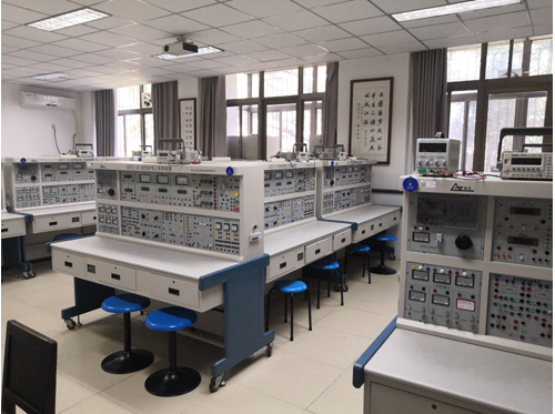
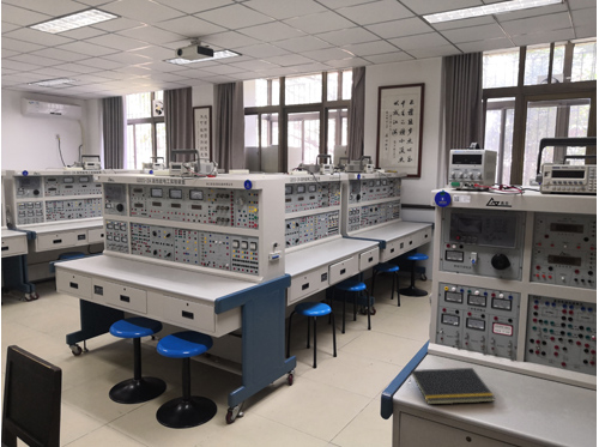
+ notepad [409,367,496,405]
